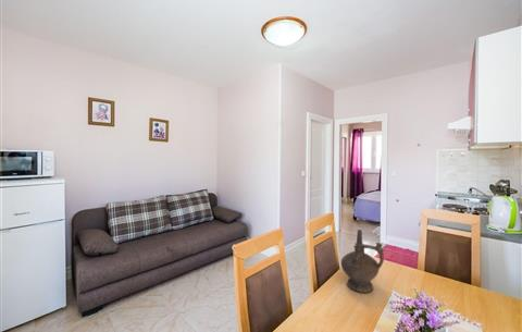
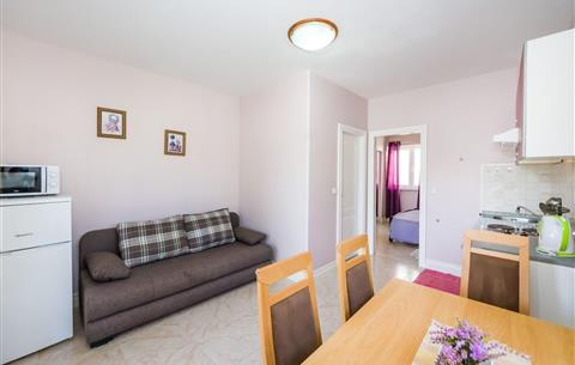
- ceremonial vessel [340,229,385,294]
